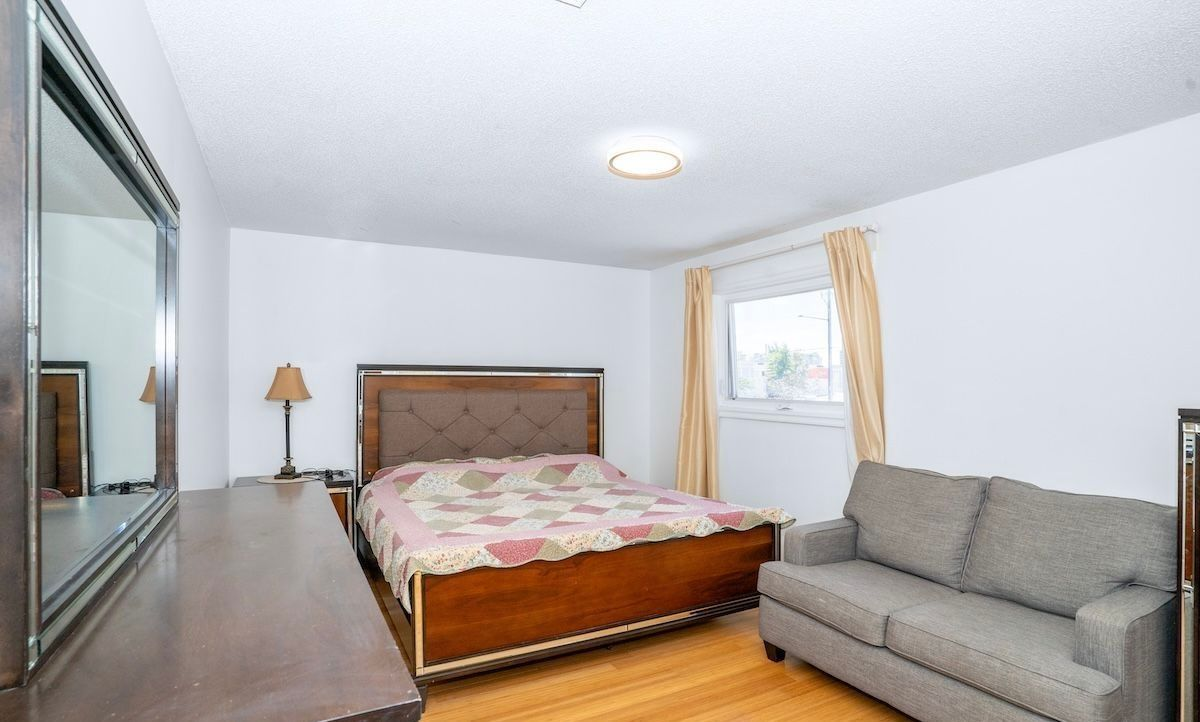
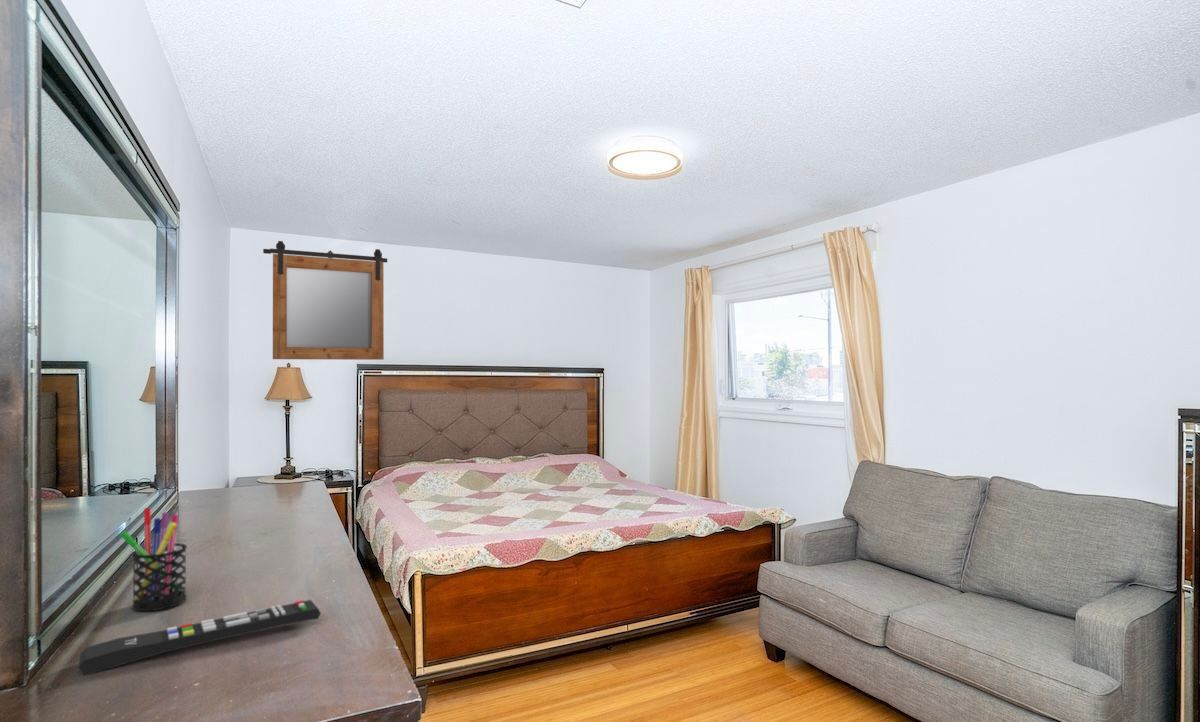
+ pen holder [119,507,188,612]
+ mirror [262,240,388,361]
+ remote control [77,599,322,676]
